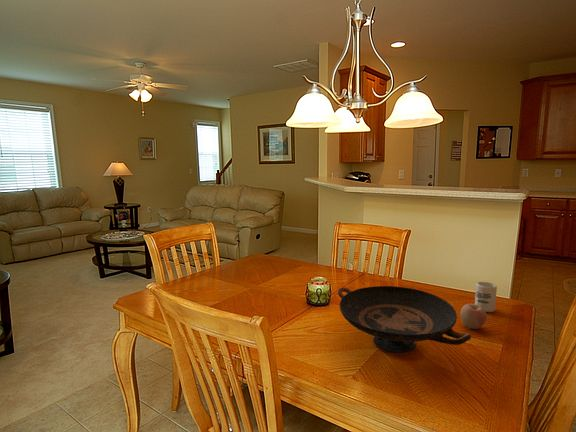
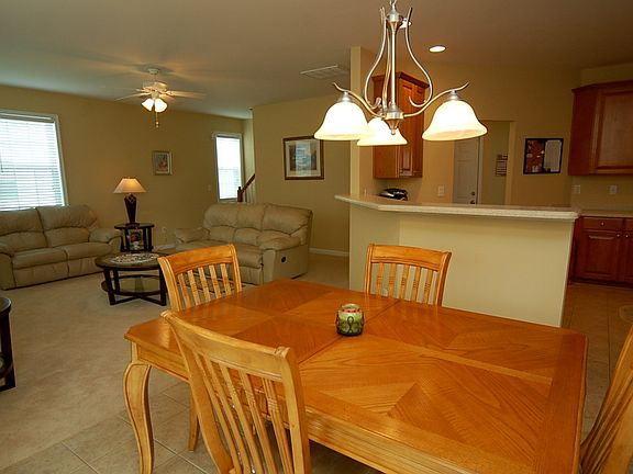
- apple [459,303,488,330]
- decorative bowl [337,285,472,355]
- cup [474,281,498,313]
